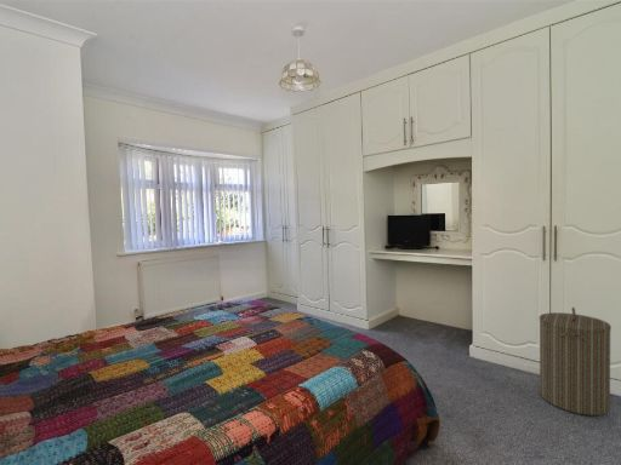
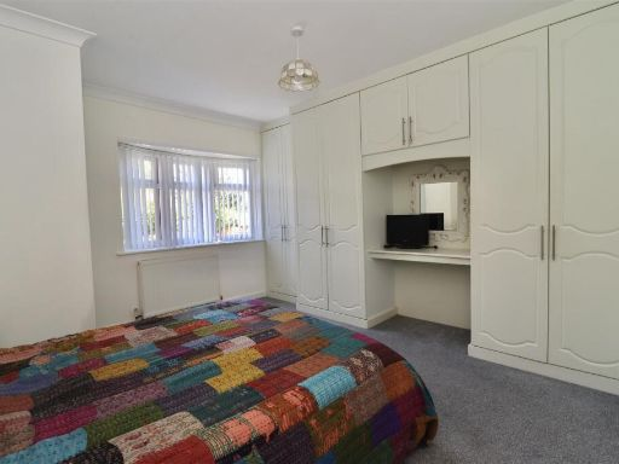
- laundry hamper [539,306,613,417]
